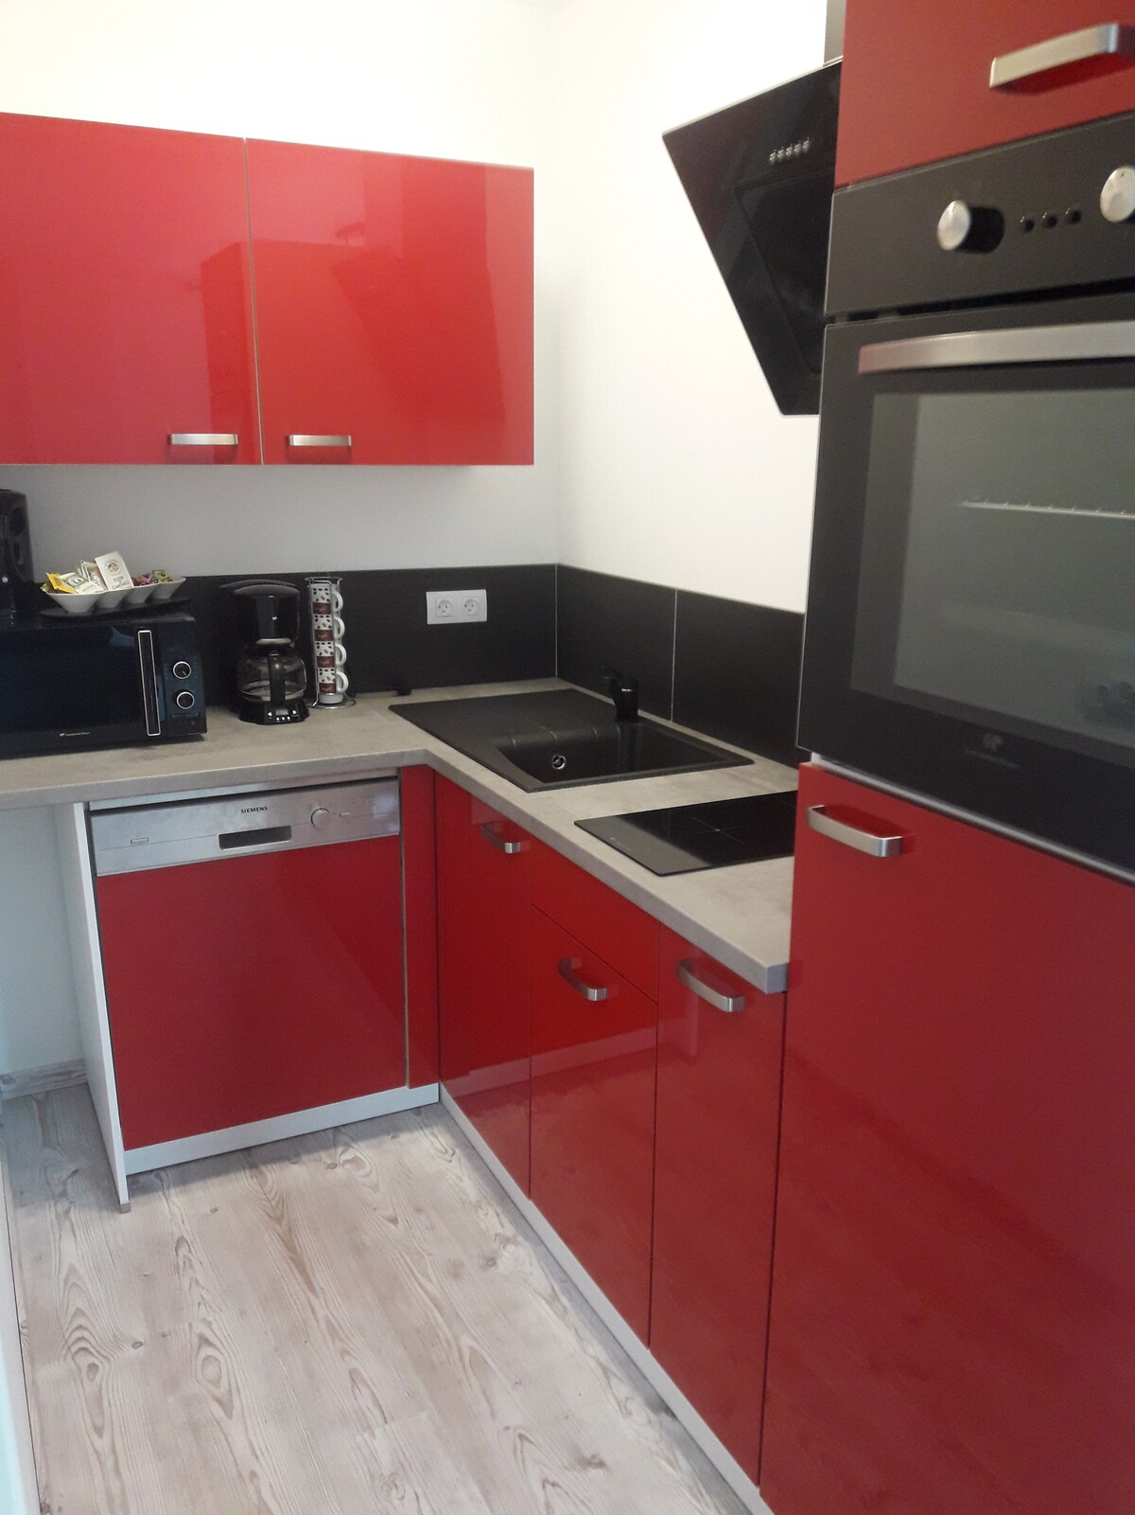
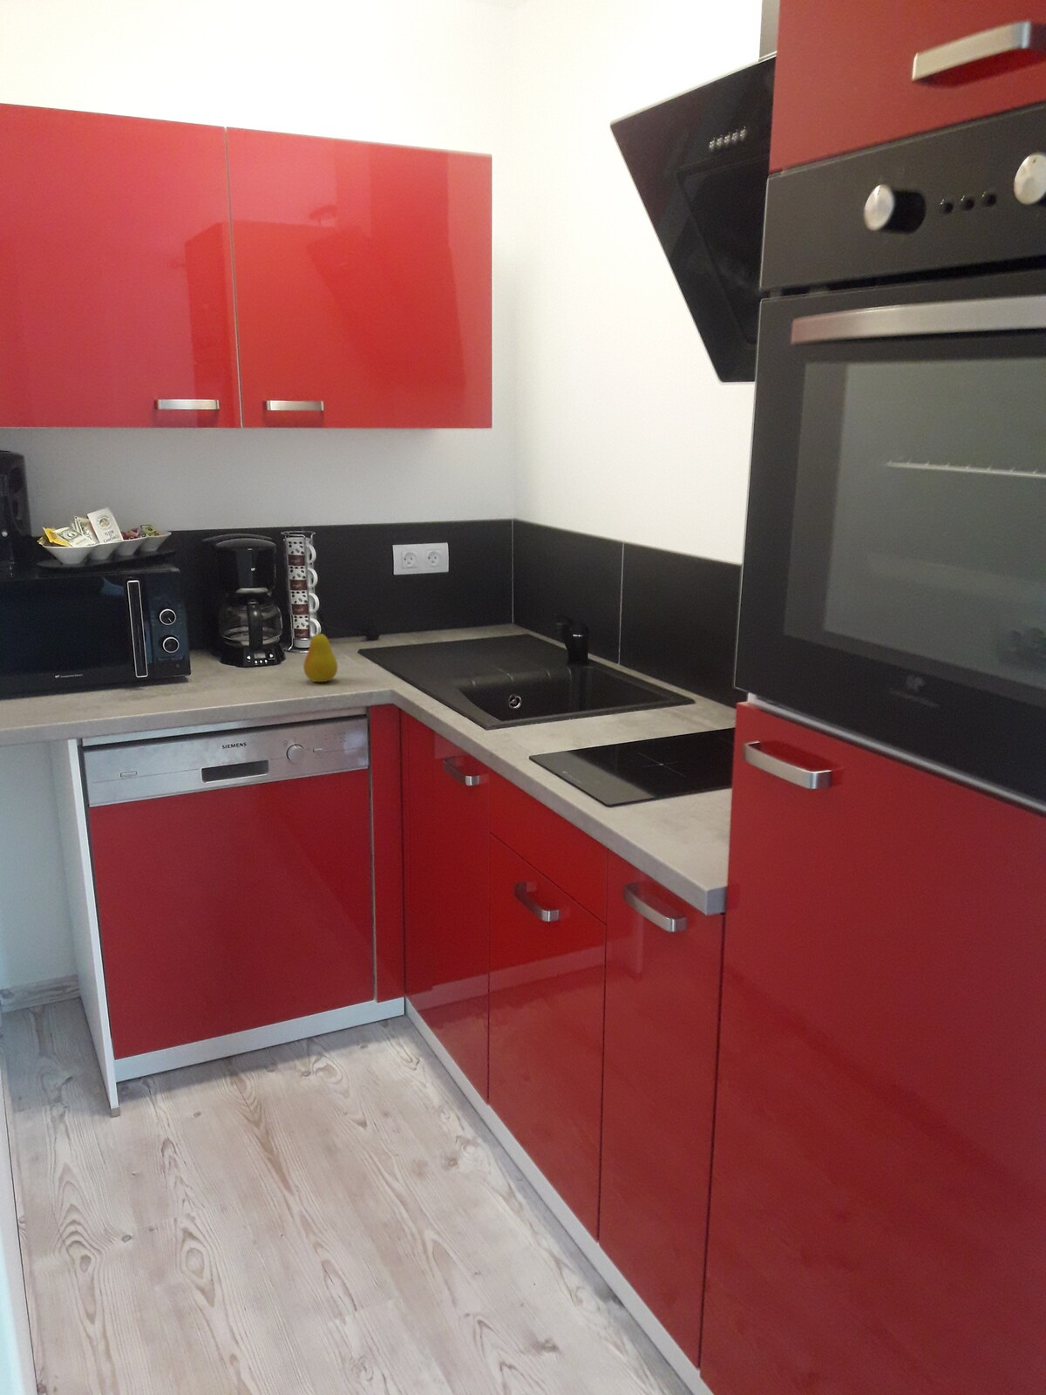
+ fruit [302,626,338,683]
